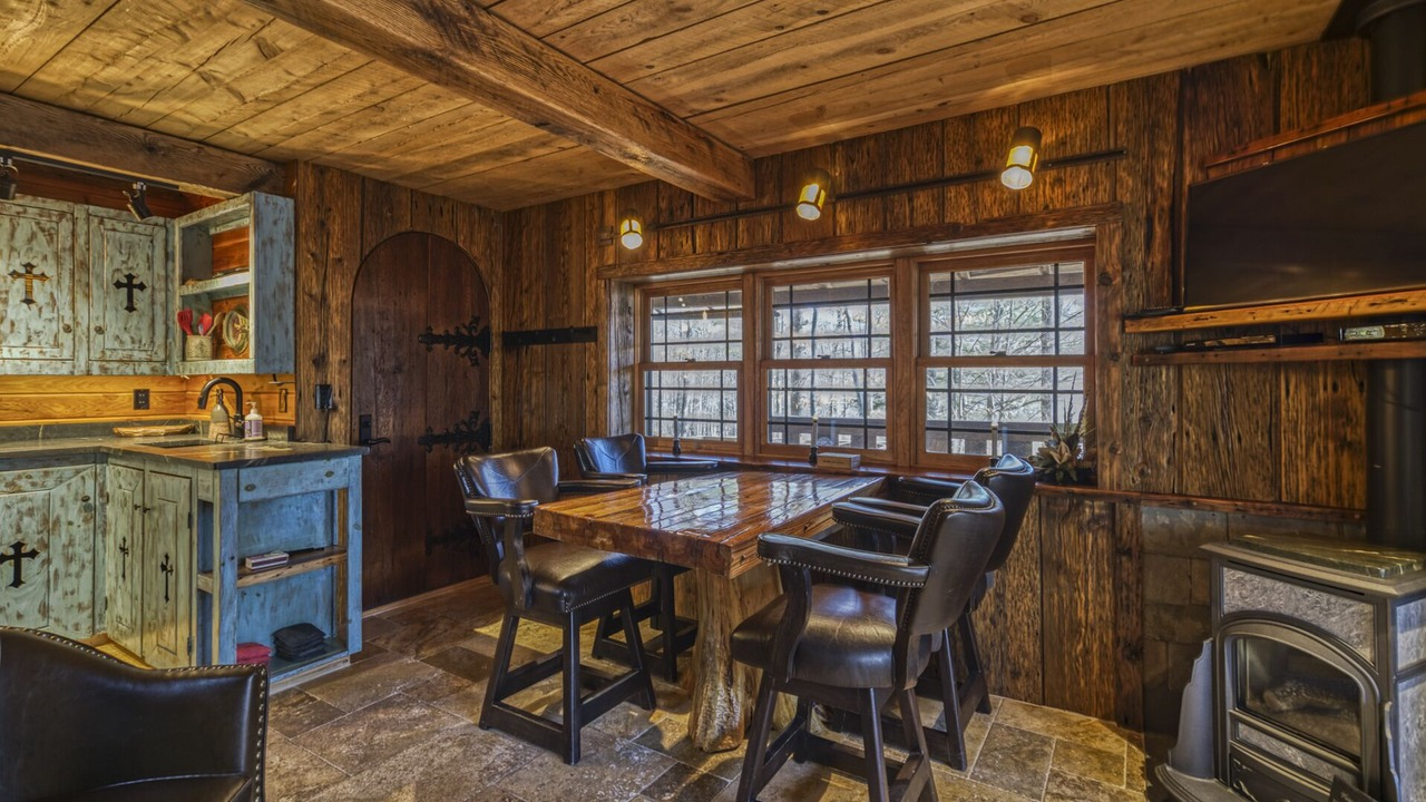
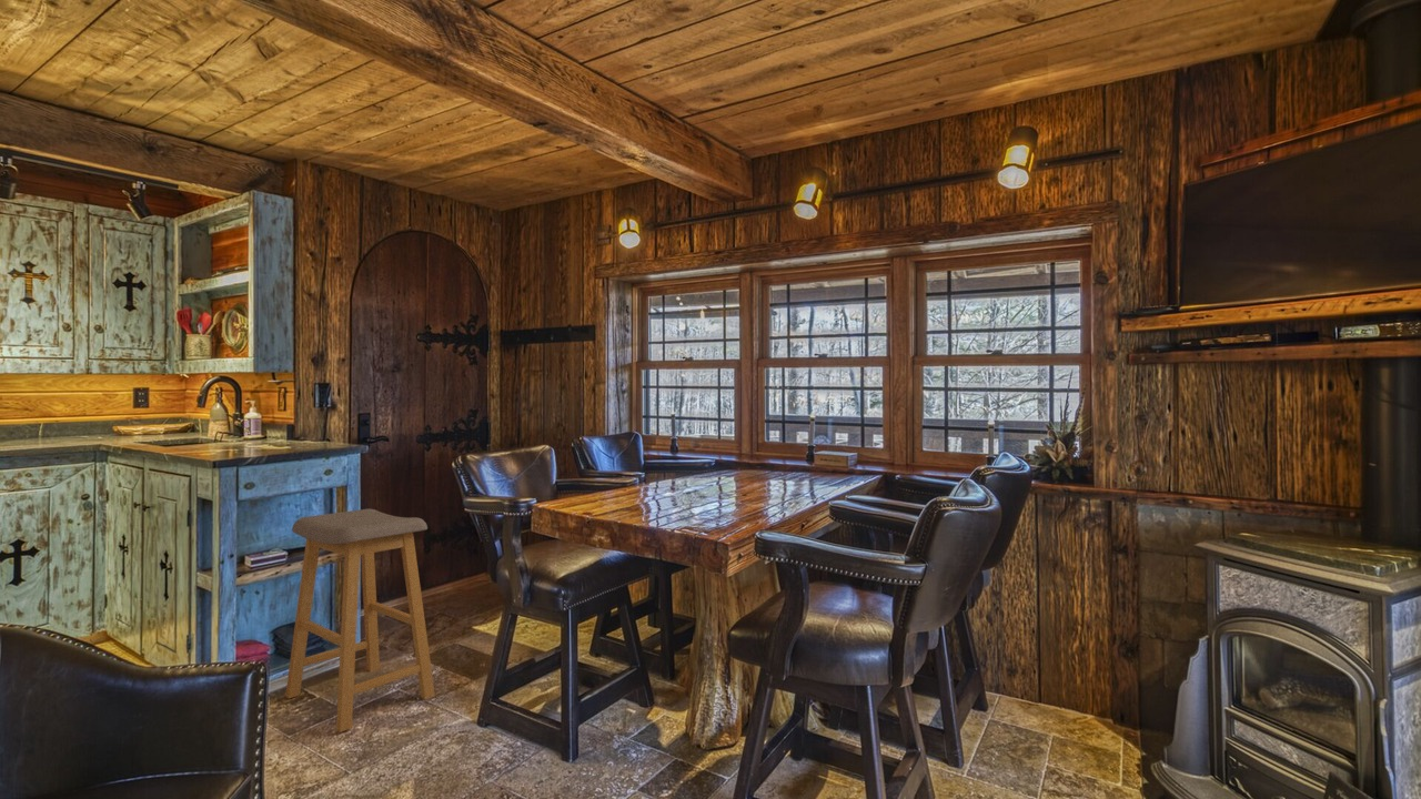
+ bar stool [284,508,436,734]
